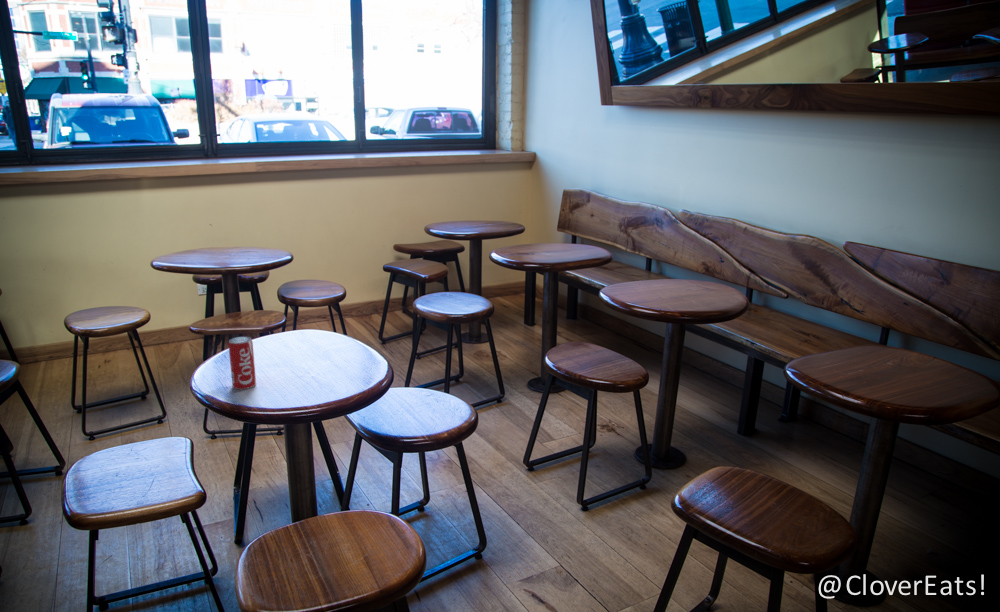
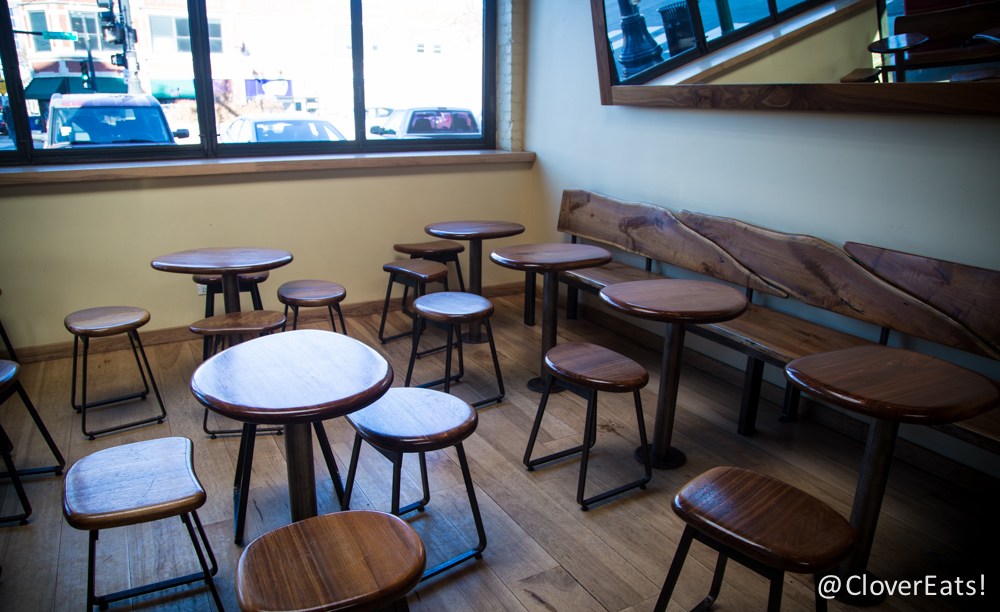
- beverage can [227,336,257,390]
